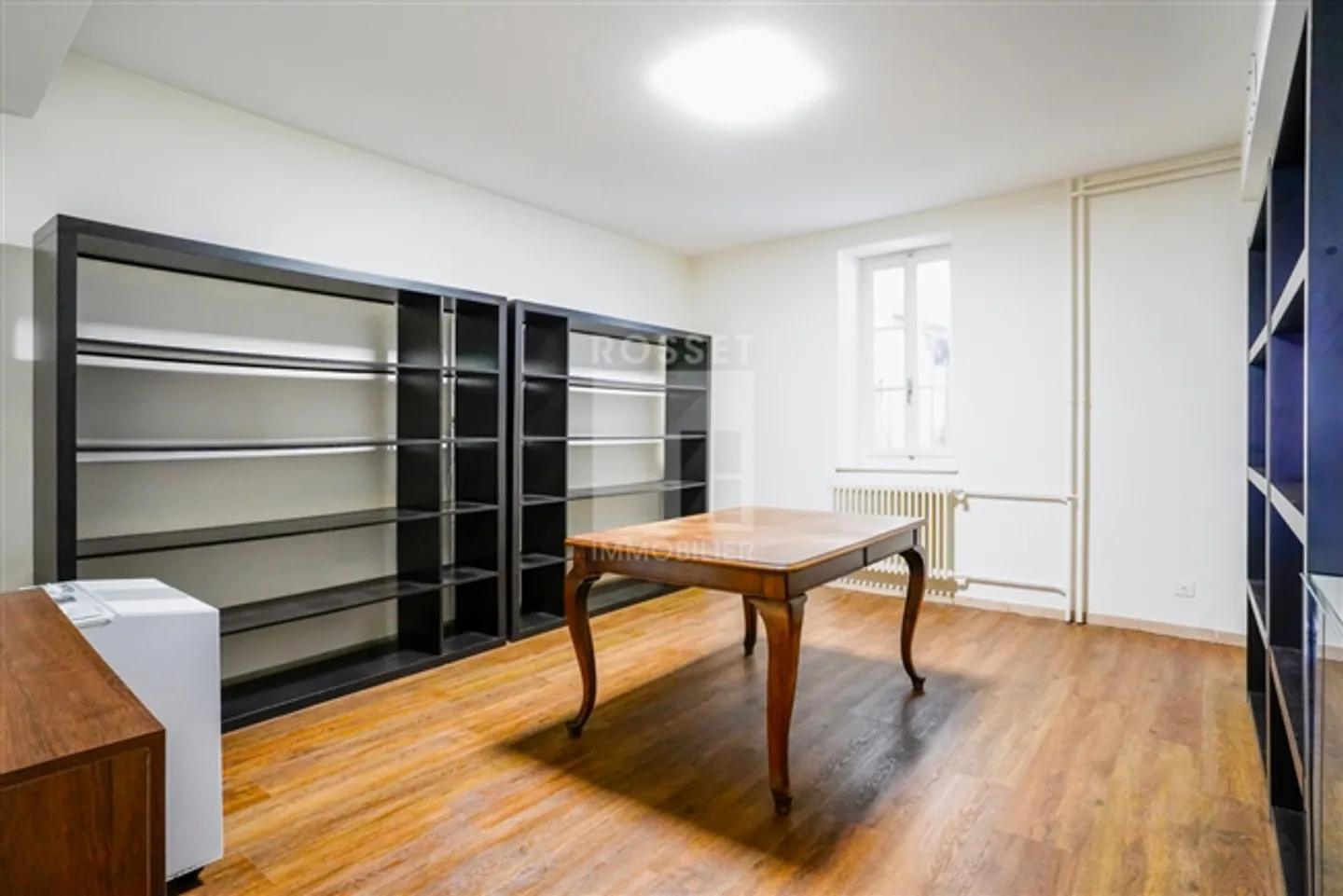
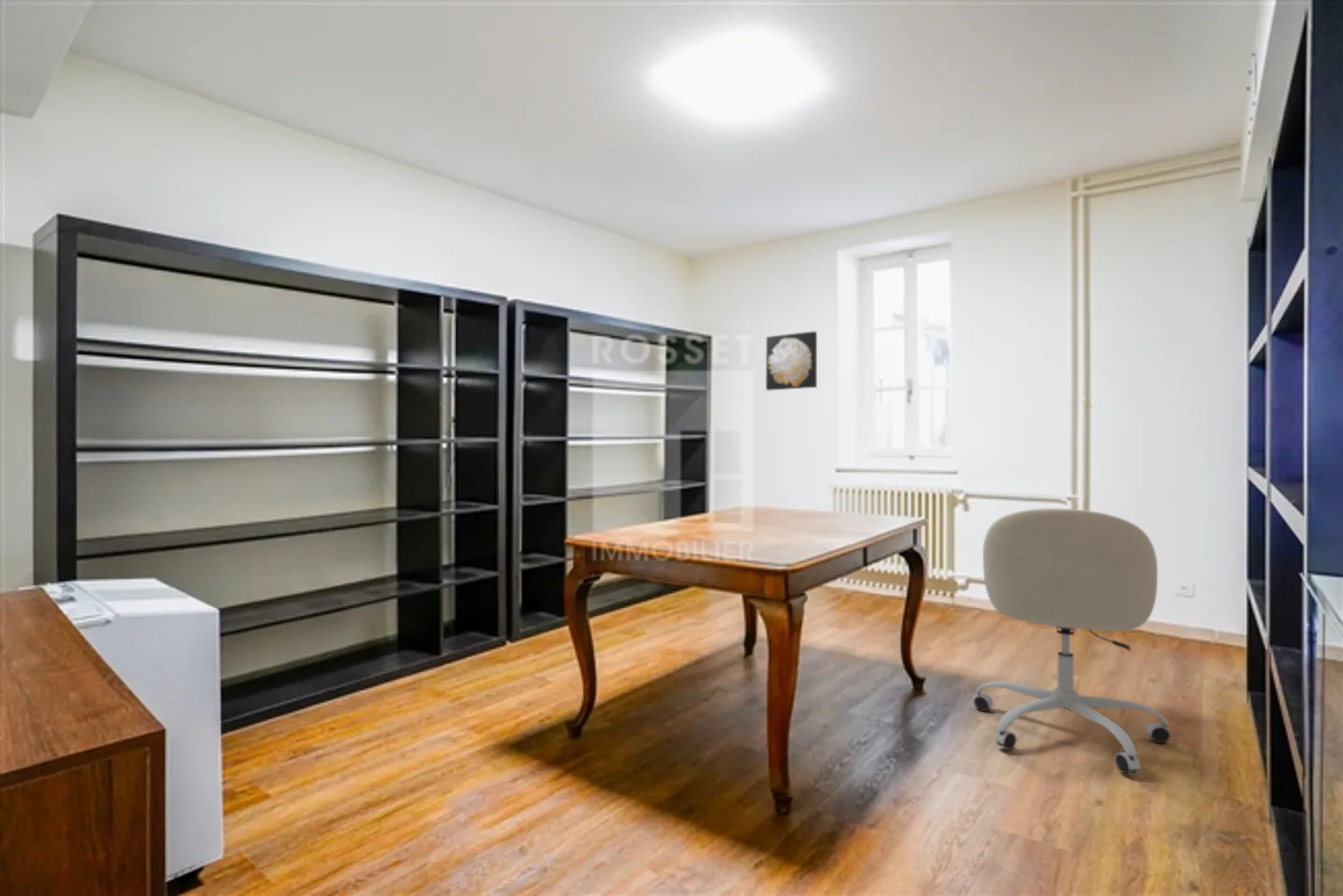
+ office chair [972,507,1172,774]
+ wall art [765,330,818,392]
